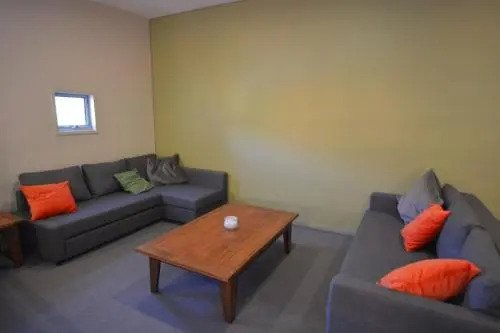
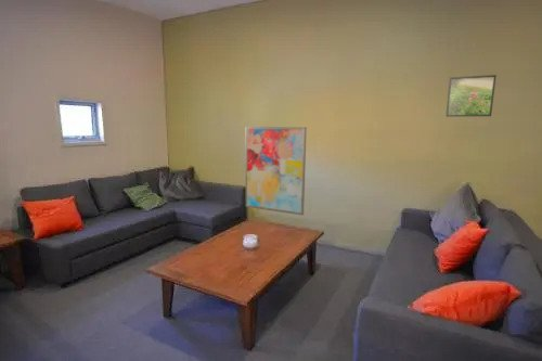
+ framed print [446,74,498,118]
+ wall art [245,126,308,216]
